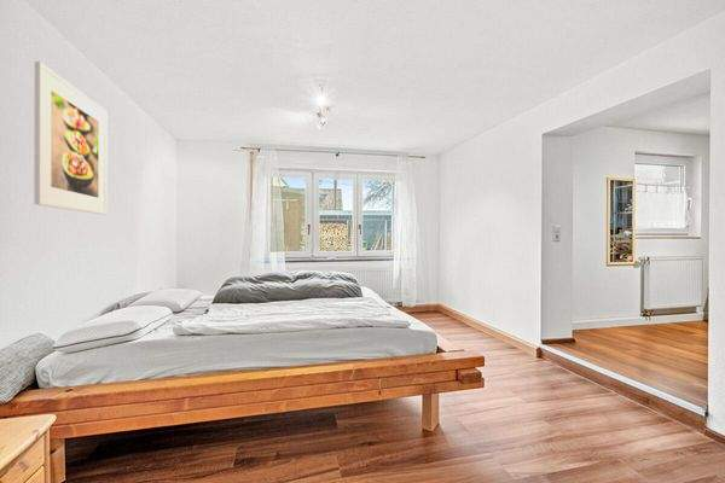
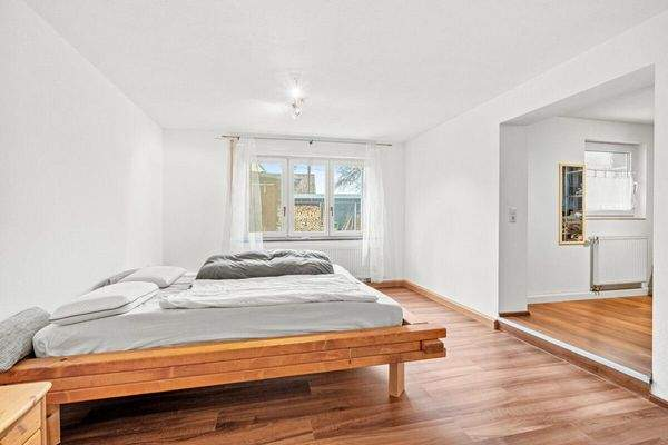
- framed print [33,60,108,216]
